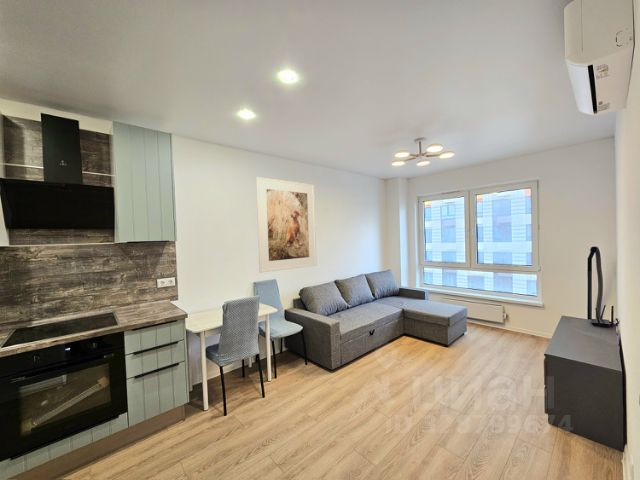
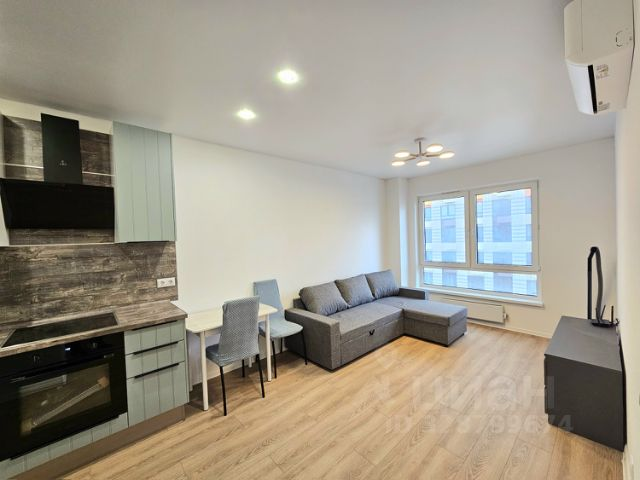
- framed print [255,176,318,274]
